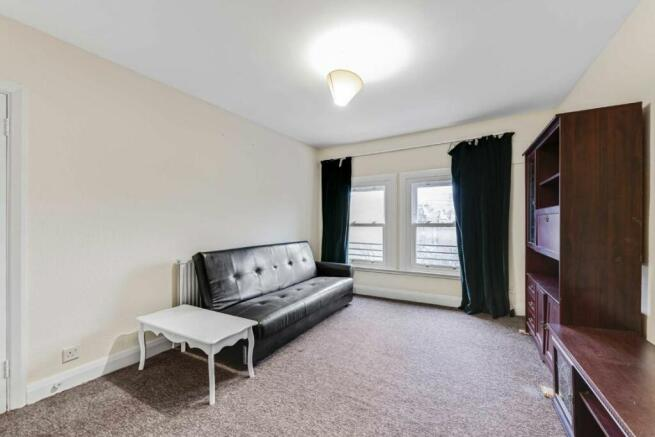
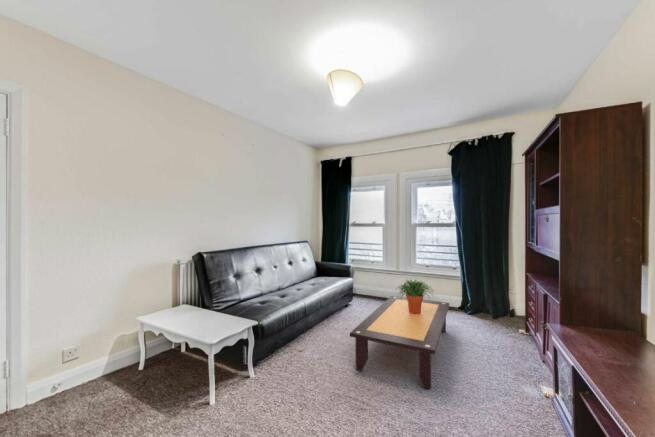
+ potted plant [394,279,435,314]
+ coffee table [349,295,450,390]
